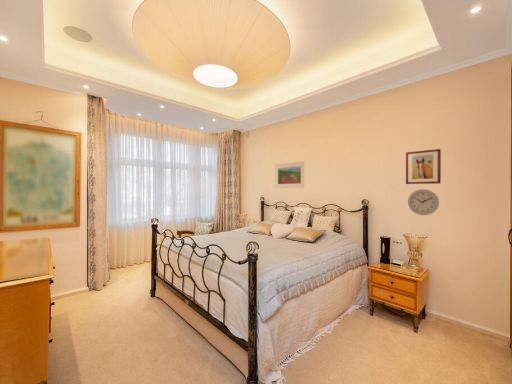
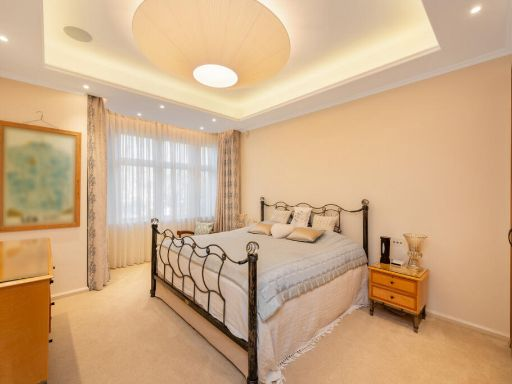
- wall art [405,148,442,185]
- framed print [274,160,306,189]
- wall clock [407,189,440,216]
